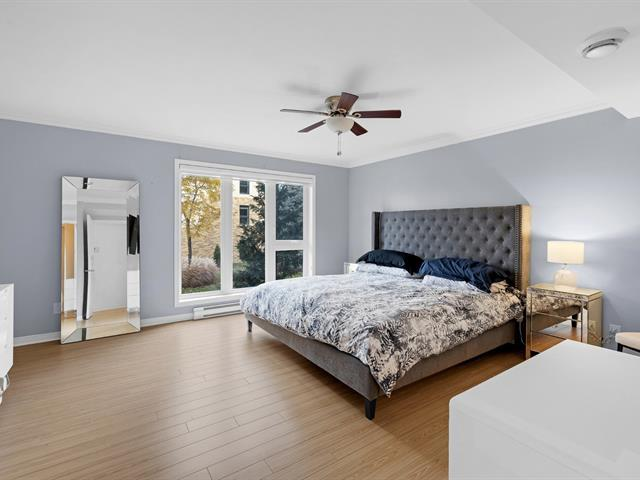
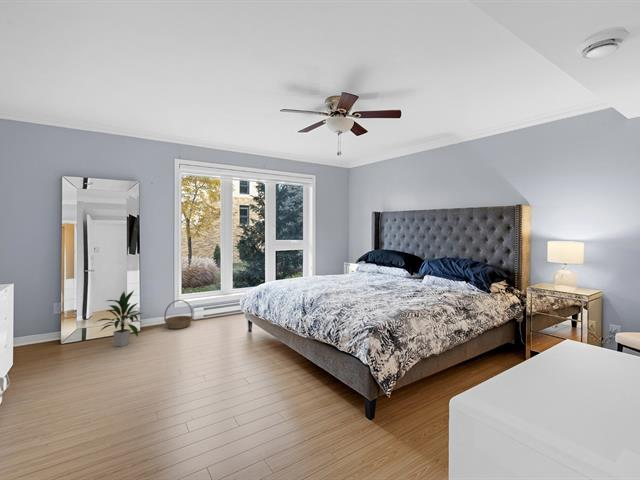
+ basket [163,299,194,330]
+ indoor plant [95,289,143,348]
